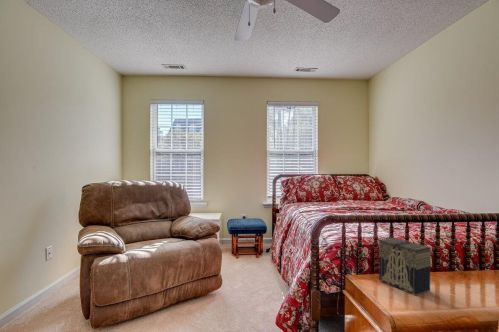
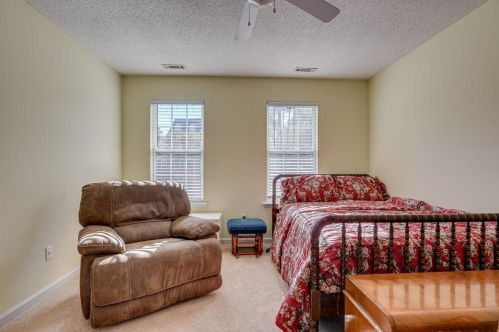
- decorative box [378,237,431,297]
